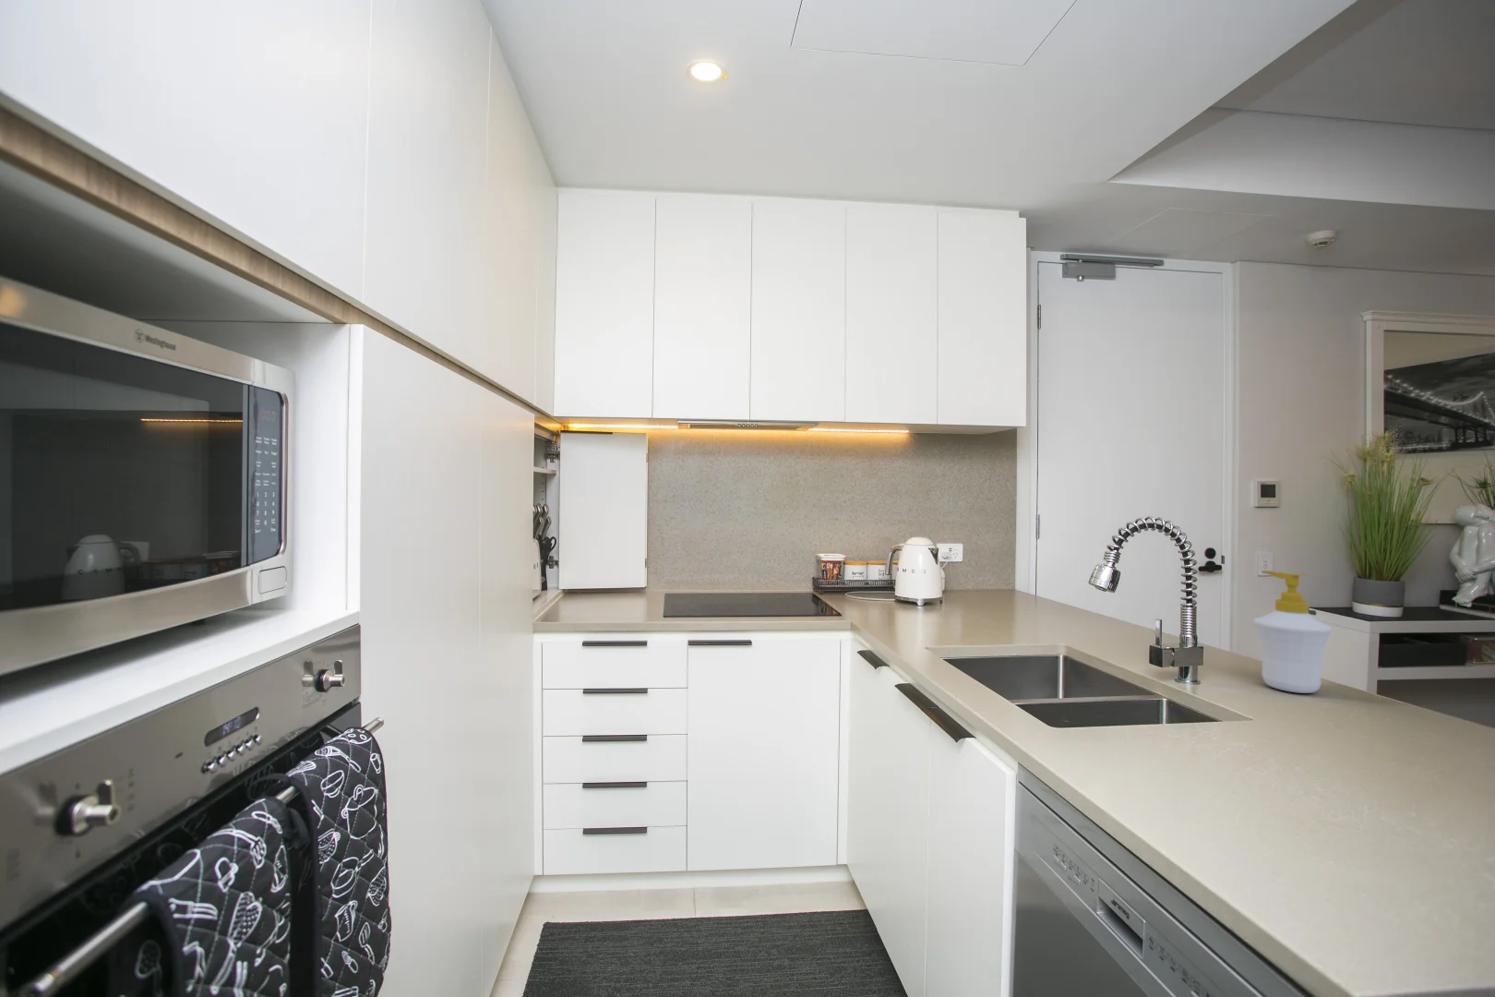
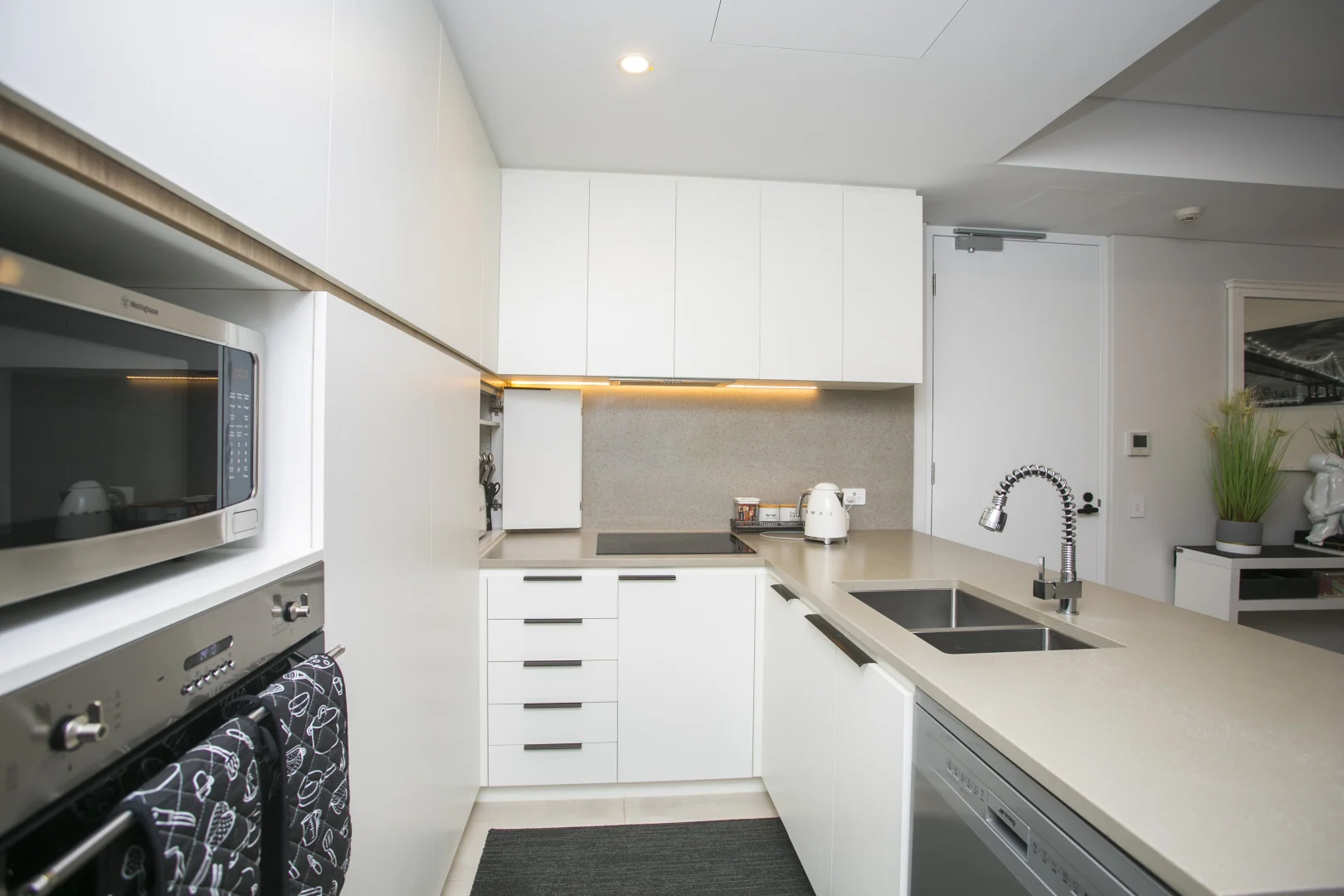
- soap bottle [1253,570,1334,694]
